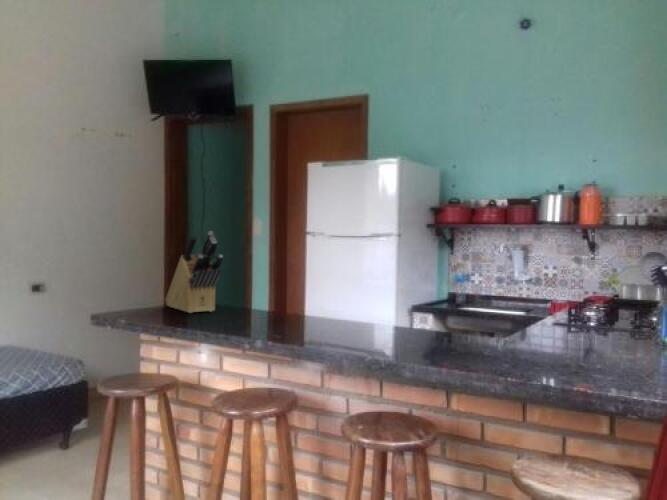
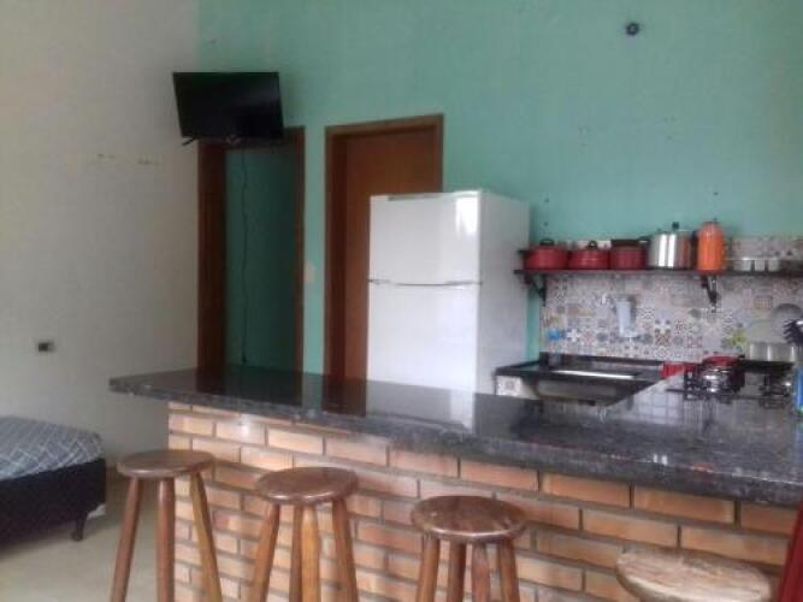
- knife block [164,230,224,314]
